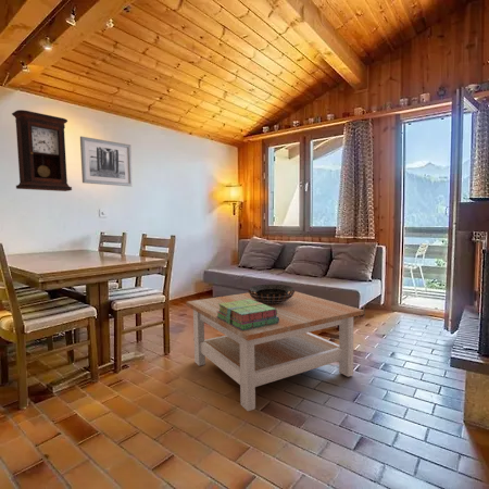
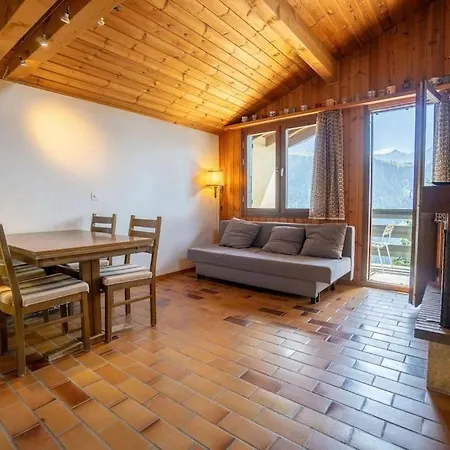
- wall art [79,135,134,187]
- coffee table [186,290,365,412]
- decorative bowl [247,284,296,303]
- pendulum clock [11,109,73,192]
- stack of books [216,299,279,330]
